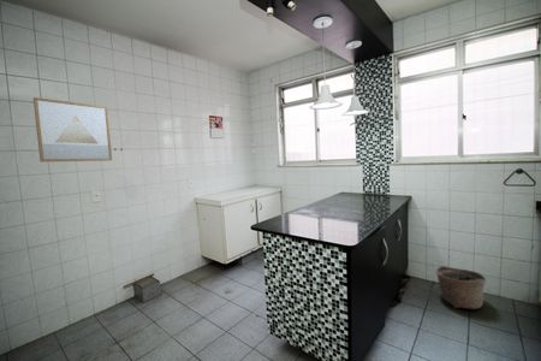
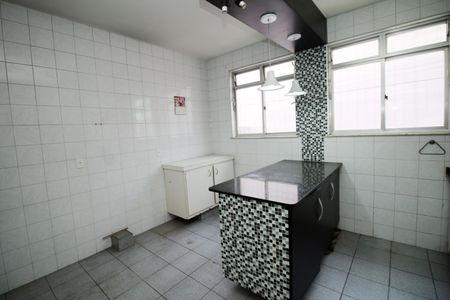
- basket [435,265,487,310]
- wall art [32,96,113,162]
